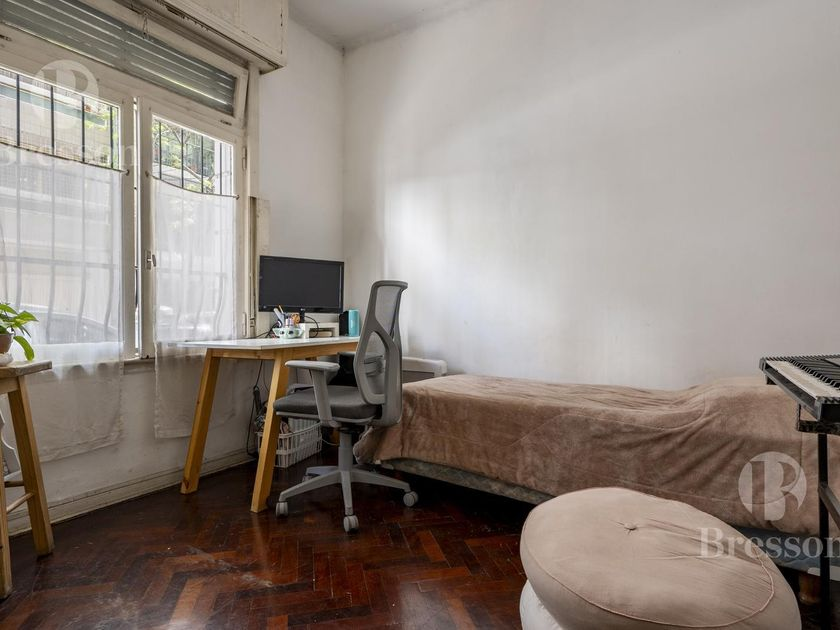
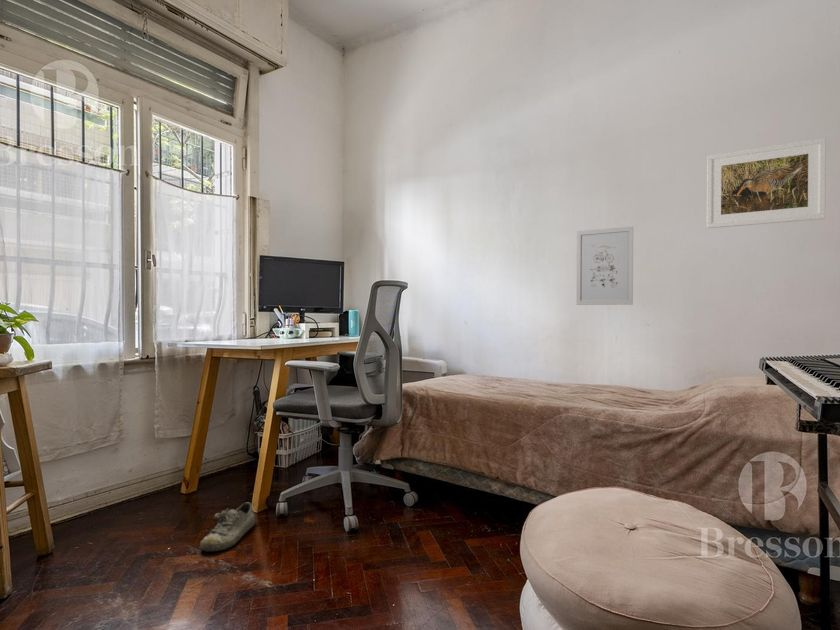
+ wall art [576,225,634,306]
+ shoe [199,502,256,552]
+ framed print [706,137,827,229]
